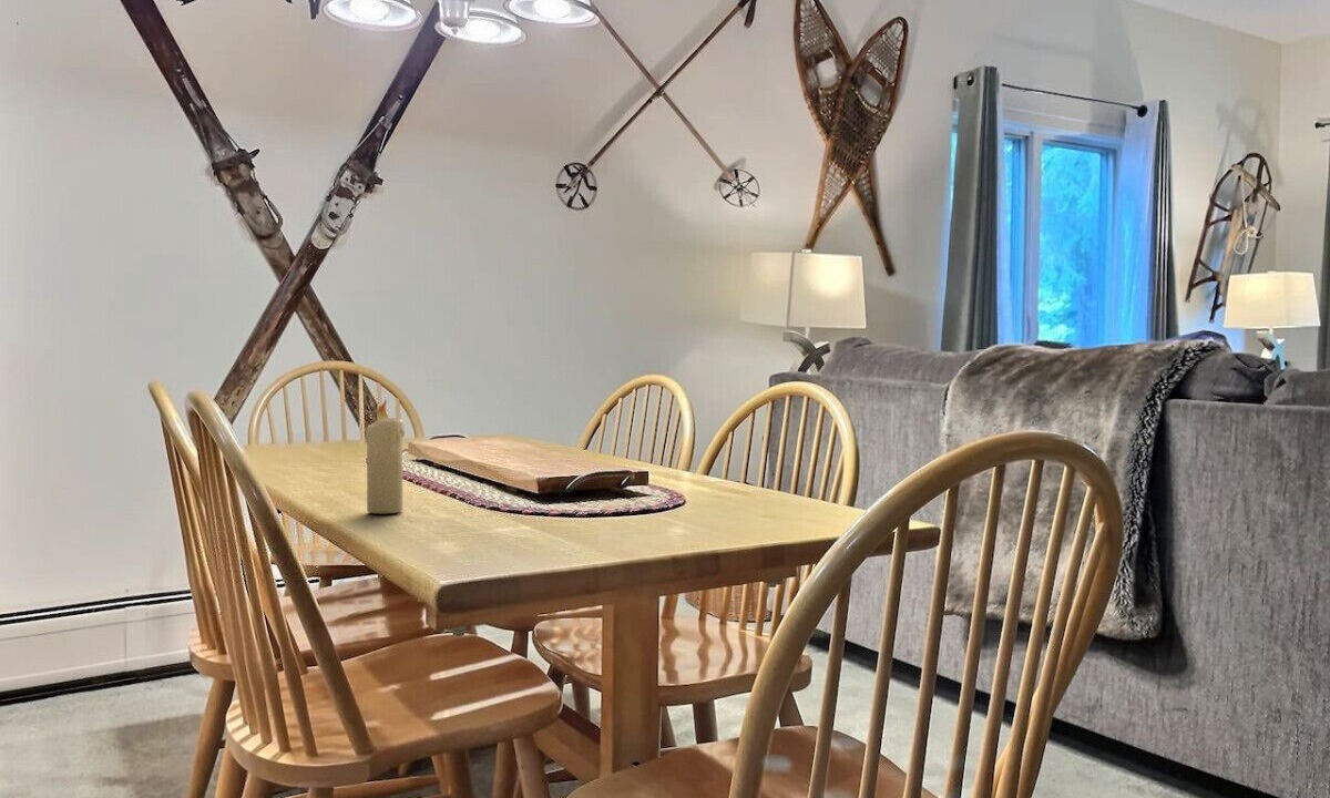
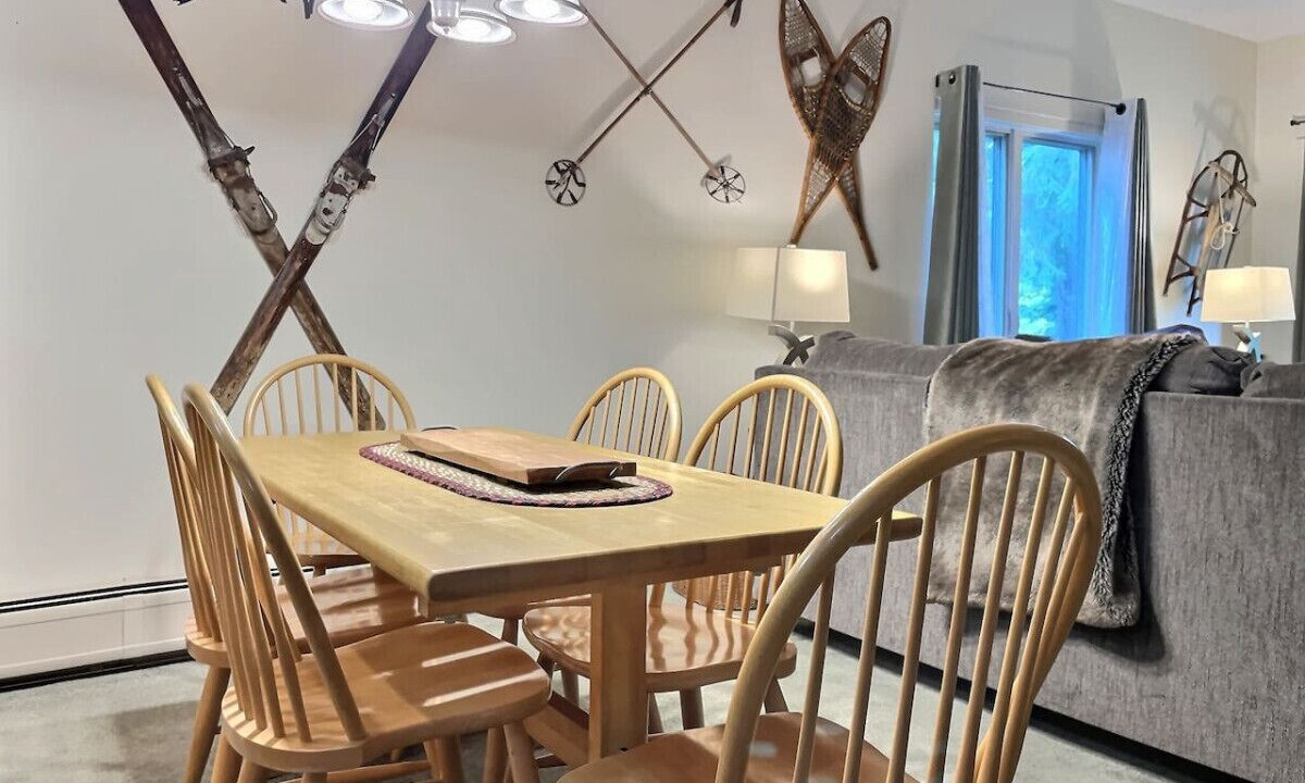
- candle [364,398,406,514]
